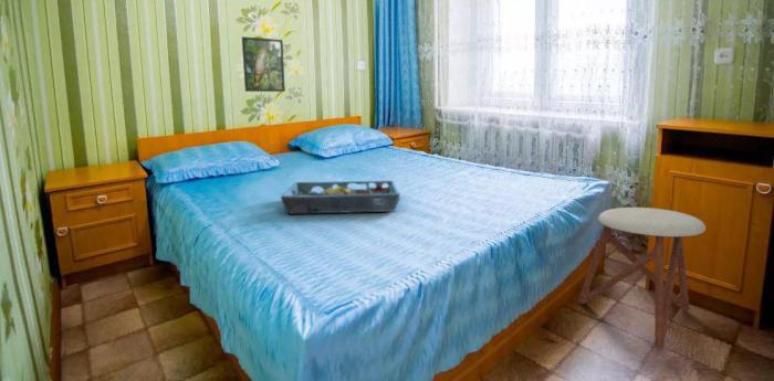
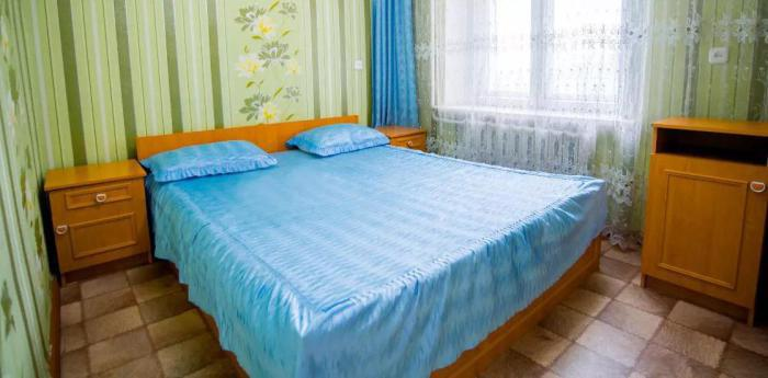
- serving tray [280,180,401,215]
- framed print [241,35,286,93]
- stool [577,207,707,351]
